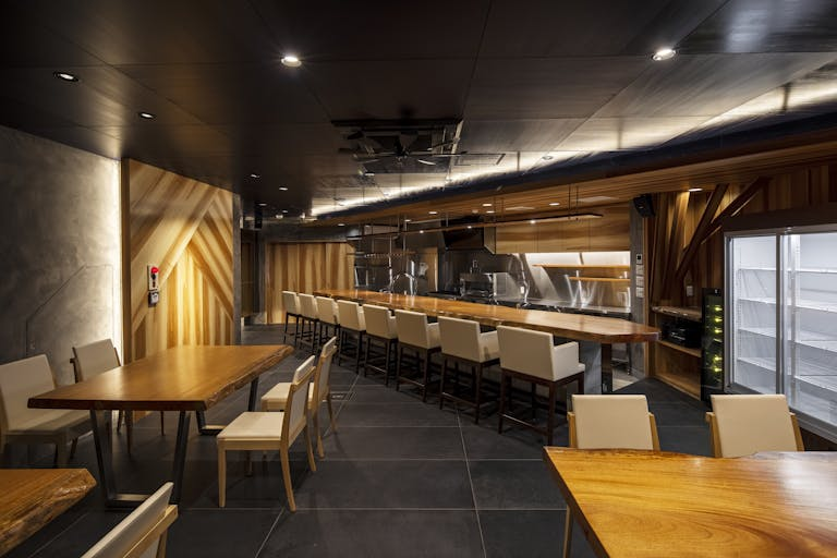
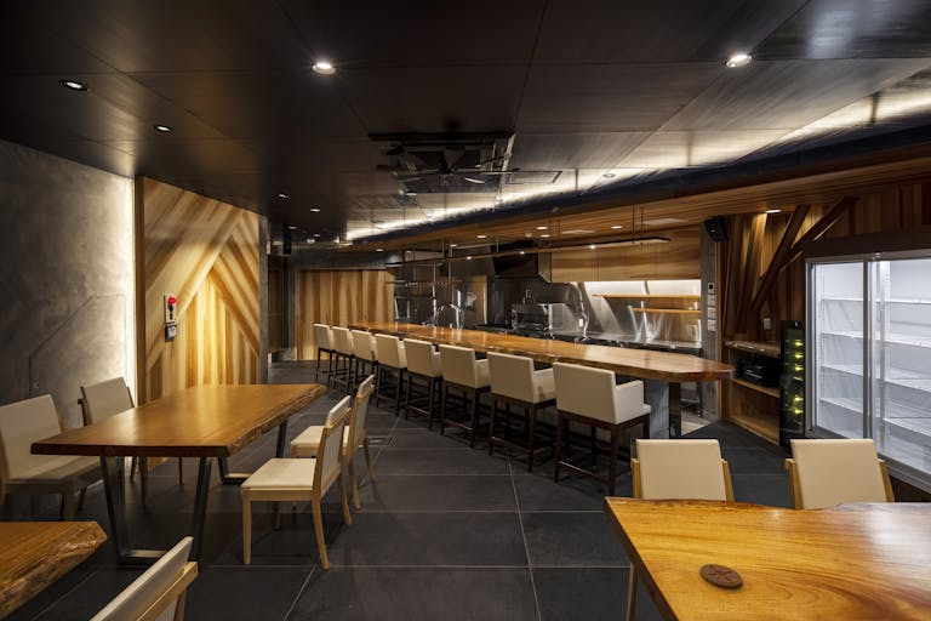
+ coaster [699,563,743,588]
